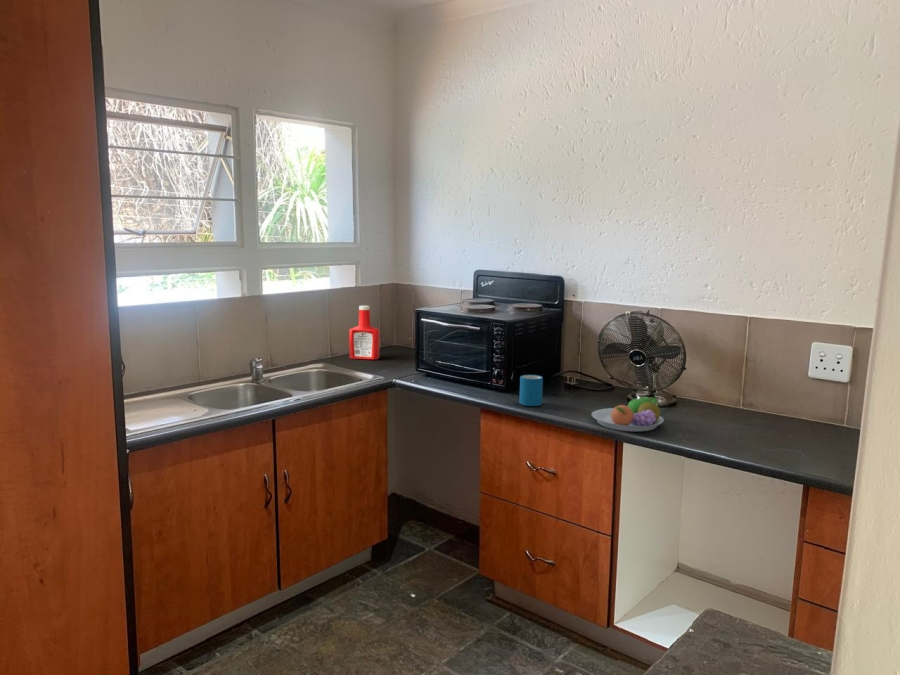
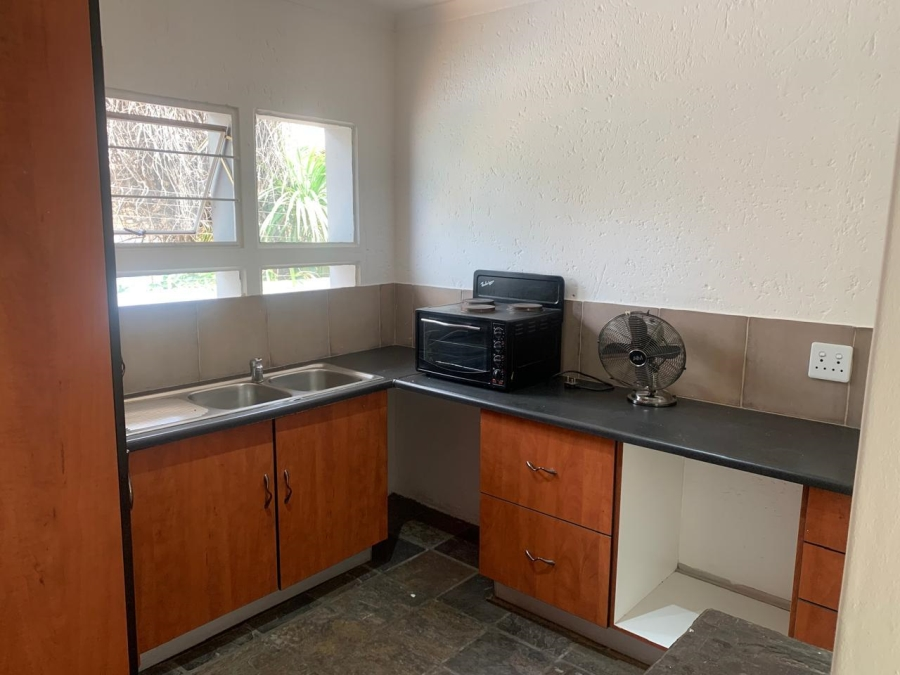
- fruit bowl [591,396,665,432]
- mug [518,374,544,407]
- soap bottle [348,305,380,361]
